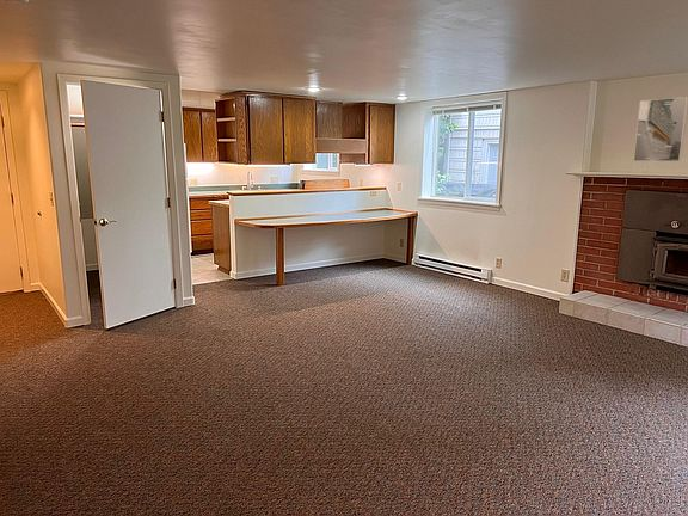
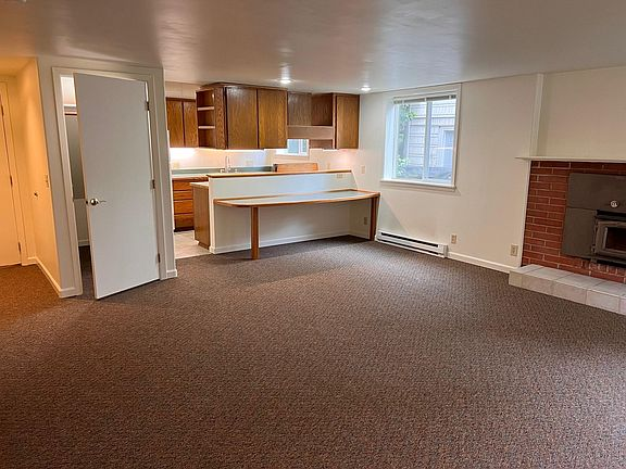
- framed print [633,96,688,162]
